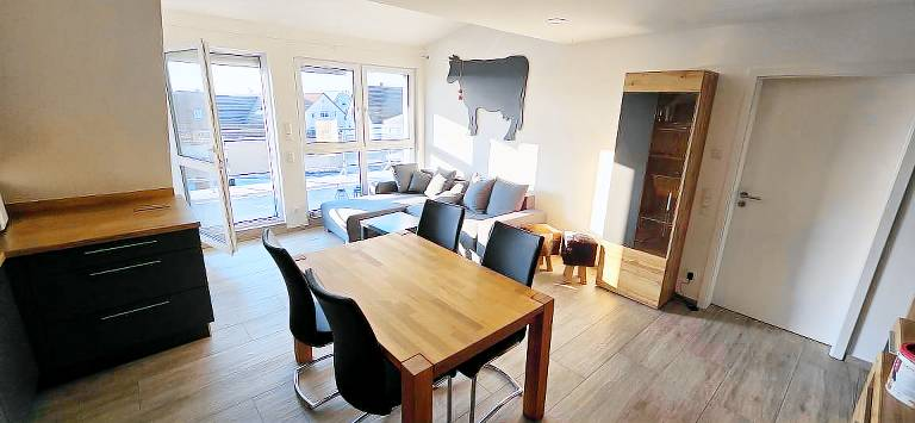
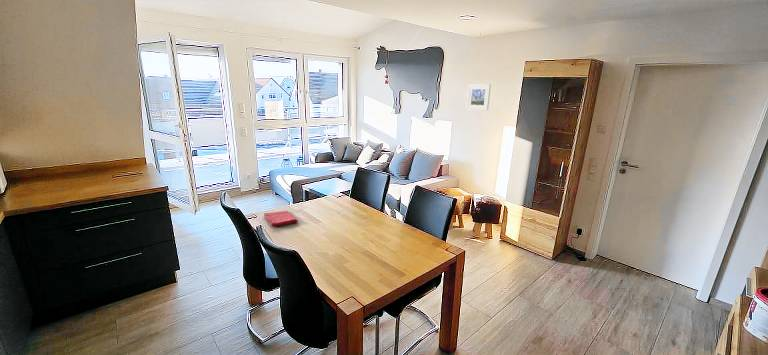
+ dish towel [263,210,299,228]
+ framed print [465,83,492,111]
